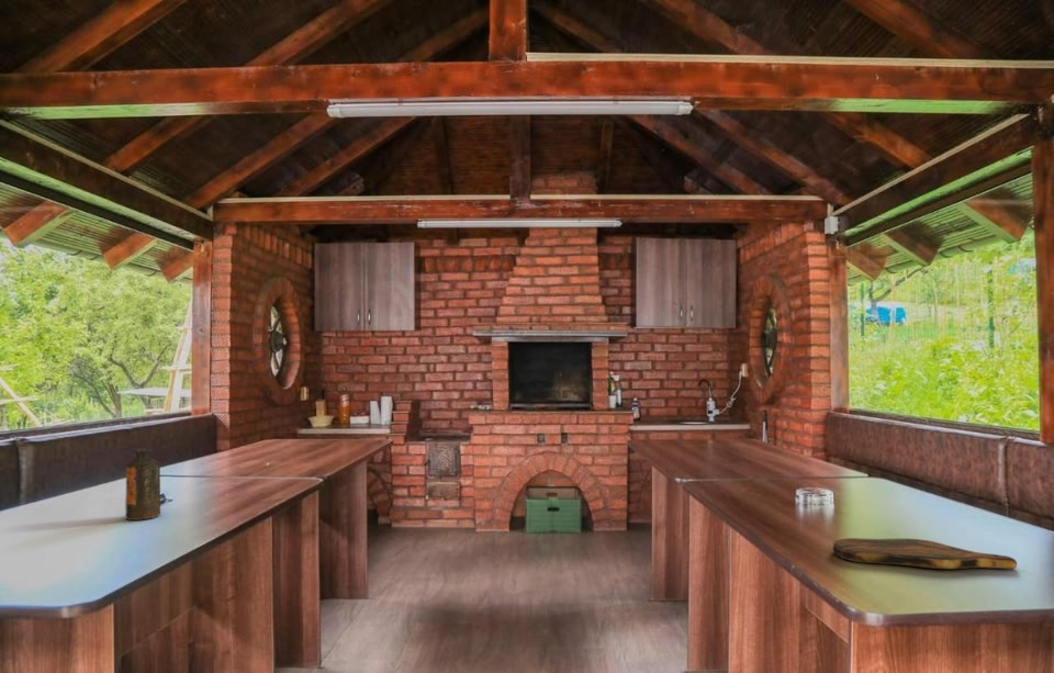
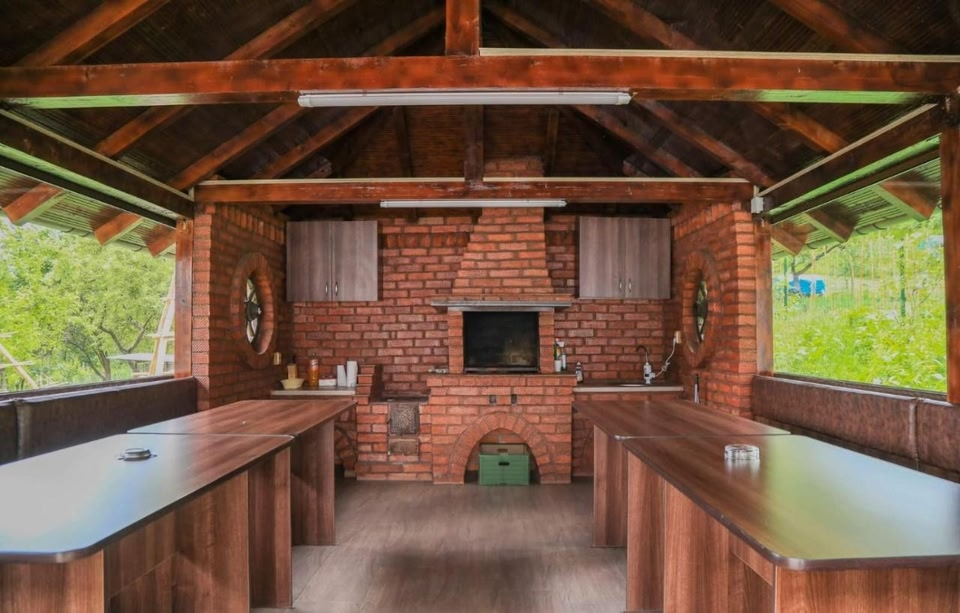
- bottle [124,447,161,521]
- cutting board [832,537,1018,570]
